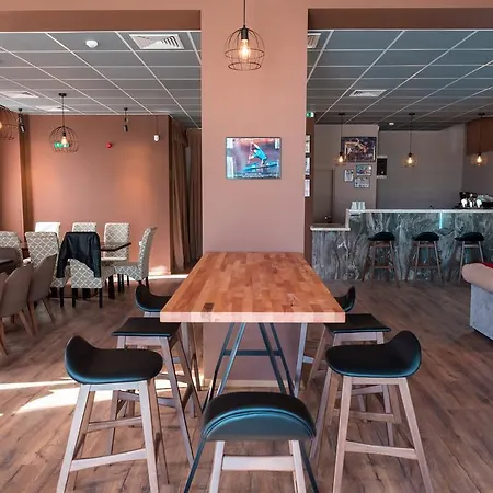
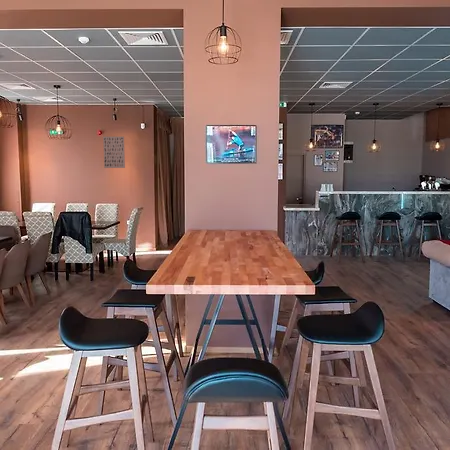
+ wall art [102,136,126,169]
